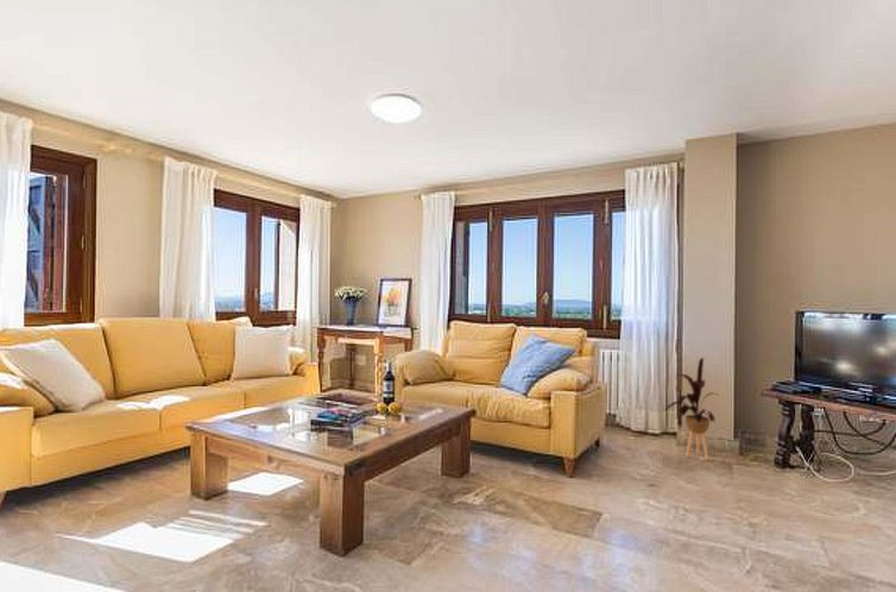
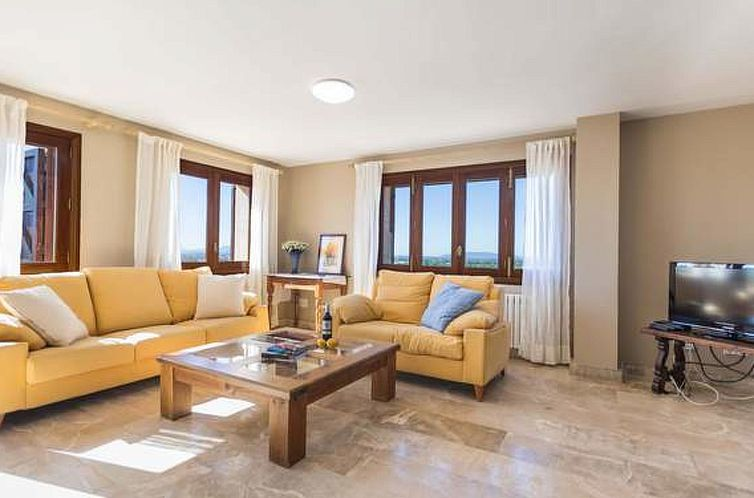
- house plant [662,357,718,461]
